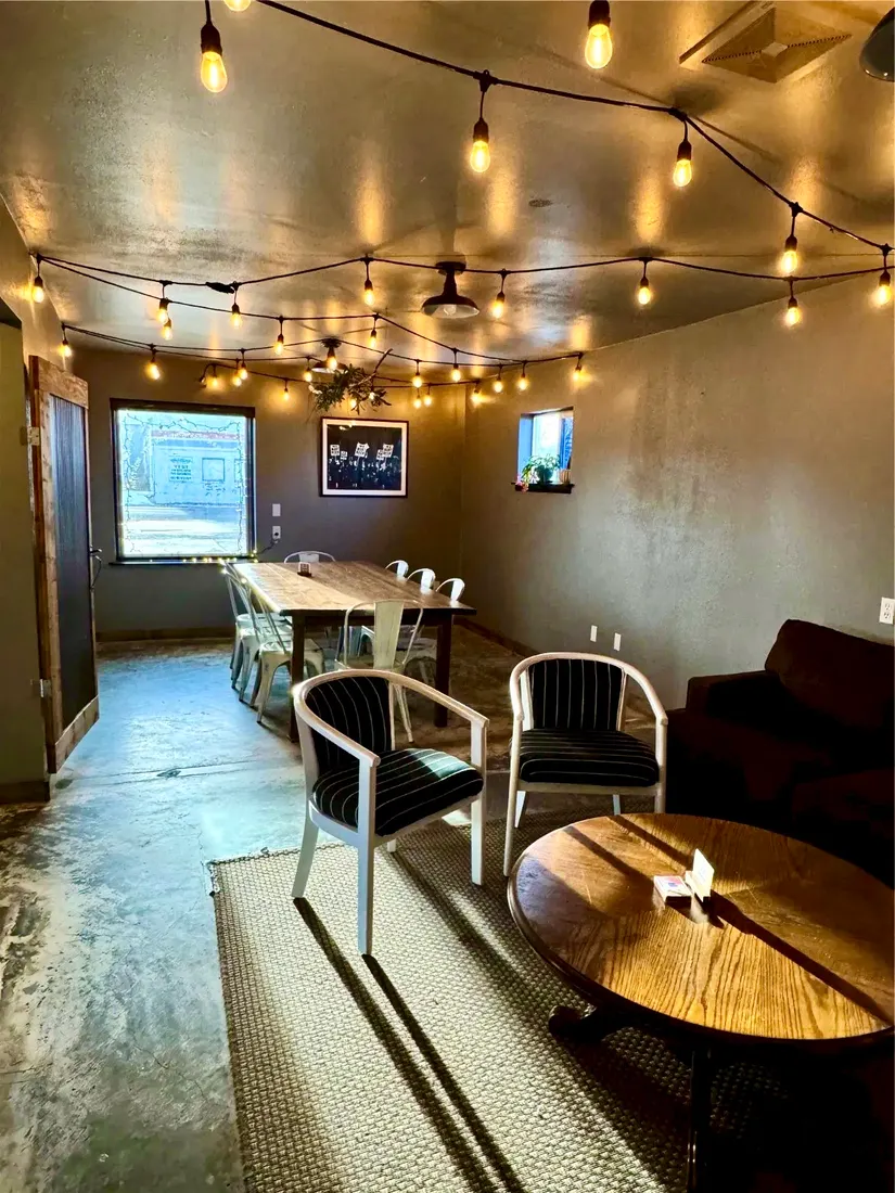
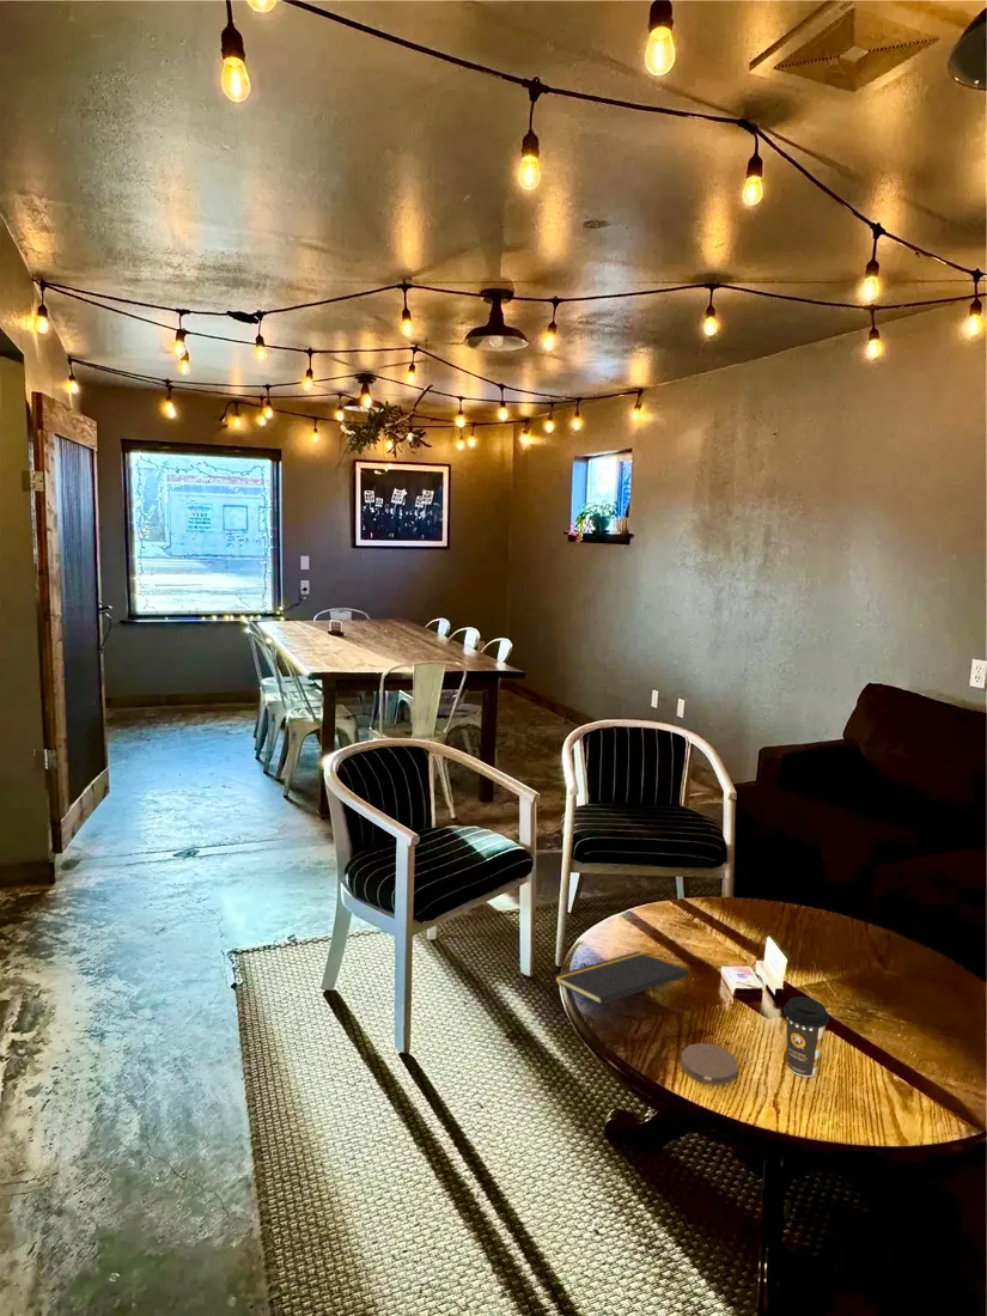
+ notepad [553,950,690,1006]
+ coaster [680,1042,739,1086]
+ coffee cup [782,995,830,1078]
